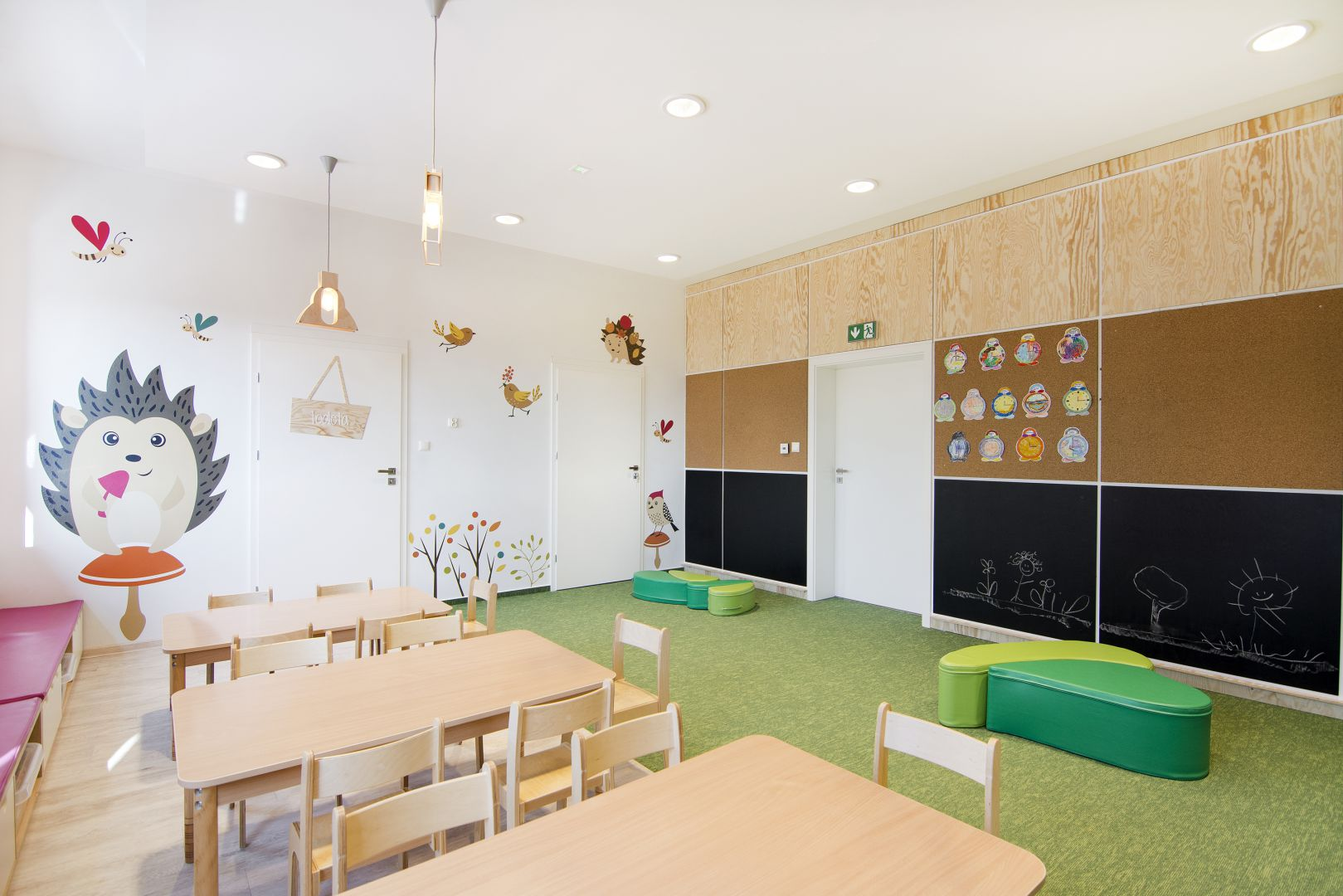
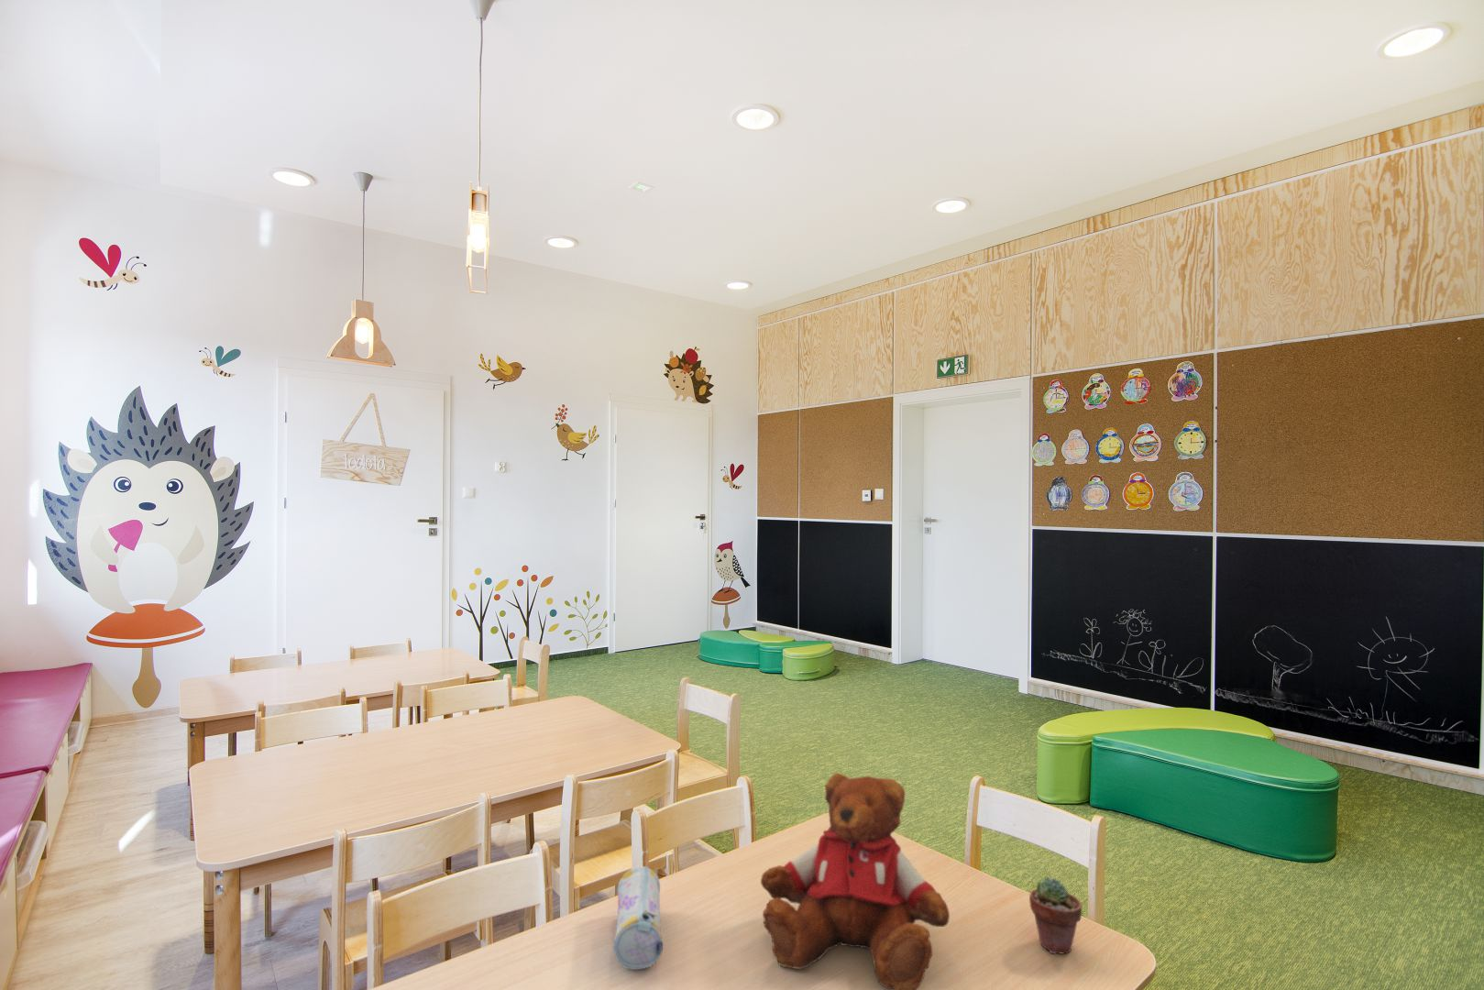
+ teddy bear [760,772,950,990]
+ pencil case [612,865,664,971]
+ potted succulent [1029,876,1083,955]
